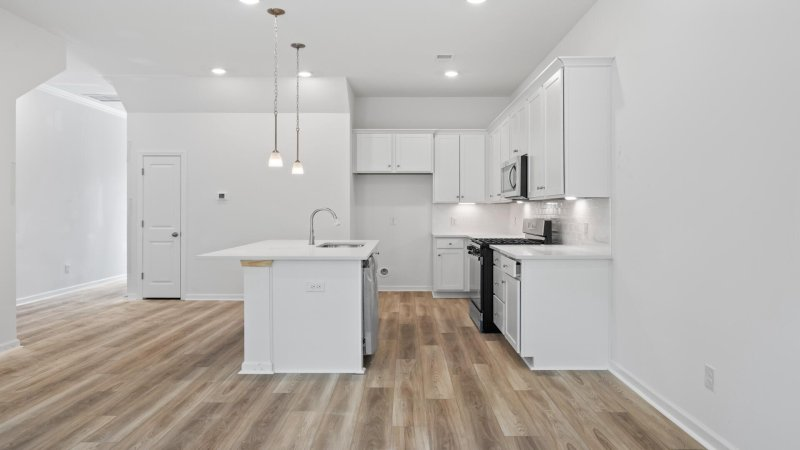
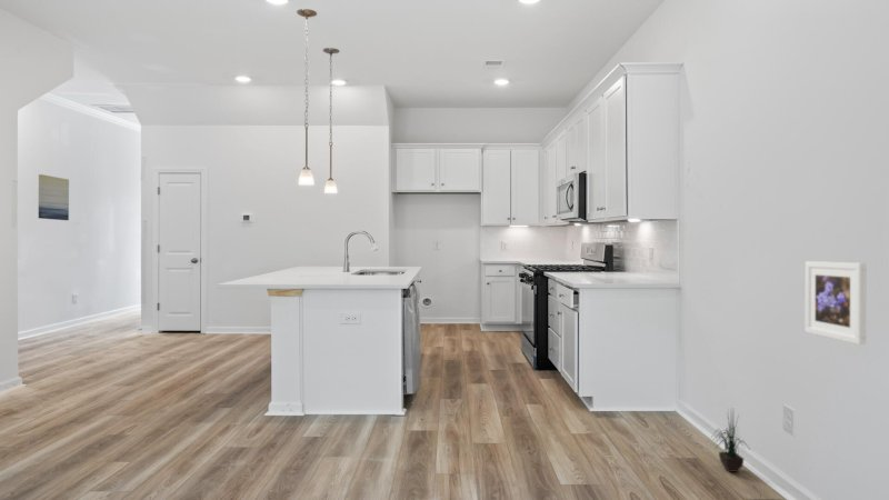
+ potted plant [709,409,750,473]
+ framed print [805,260,867,346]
+ wall art [38,173,70,221]
